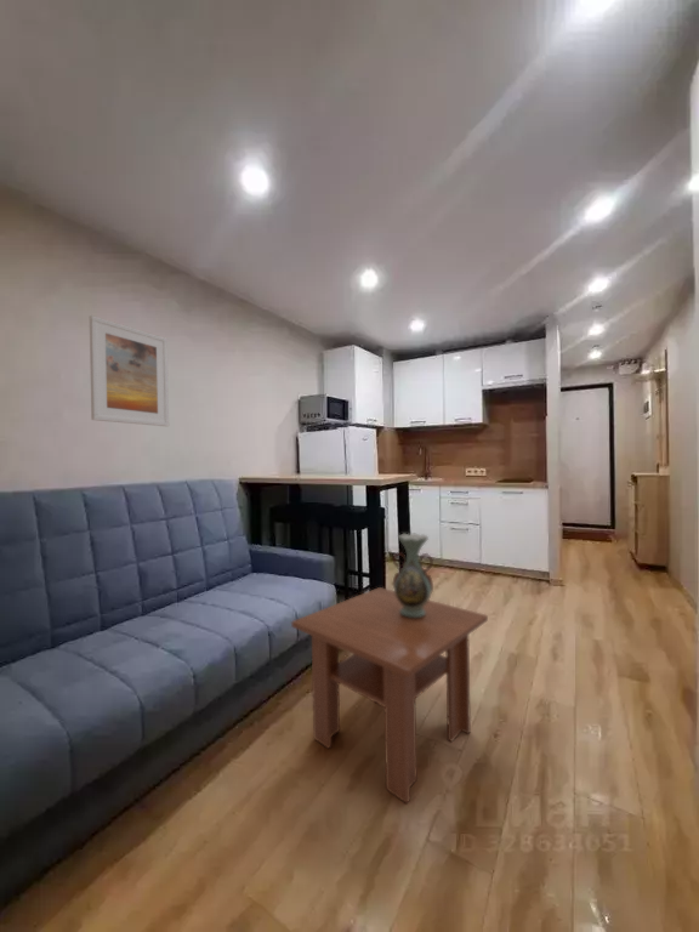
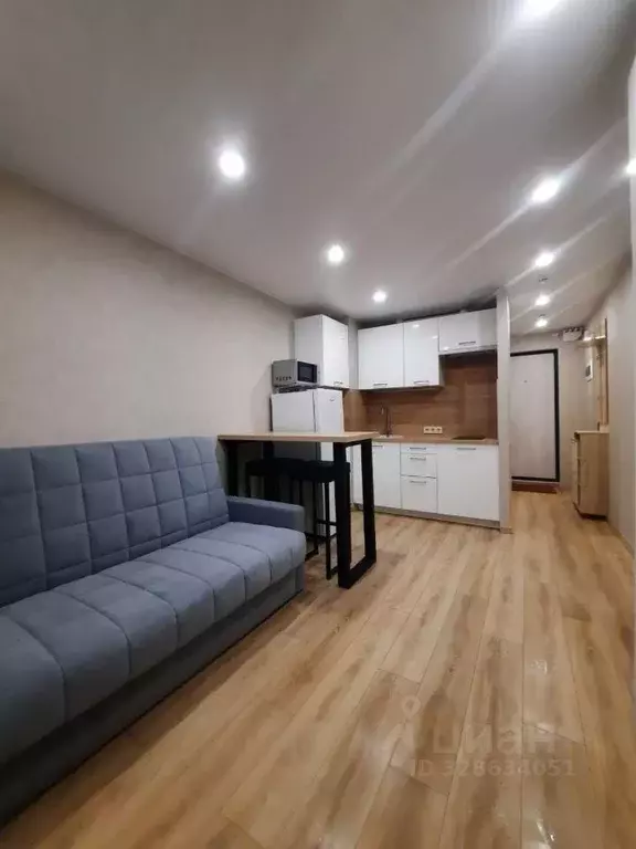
- decorative vase [392,533,434,619]
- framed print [89,314,170,427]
- coffee table [290,586,489,805]
